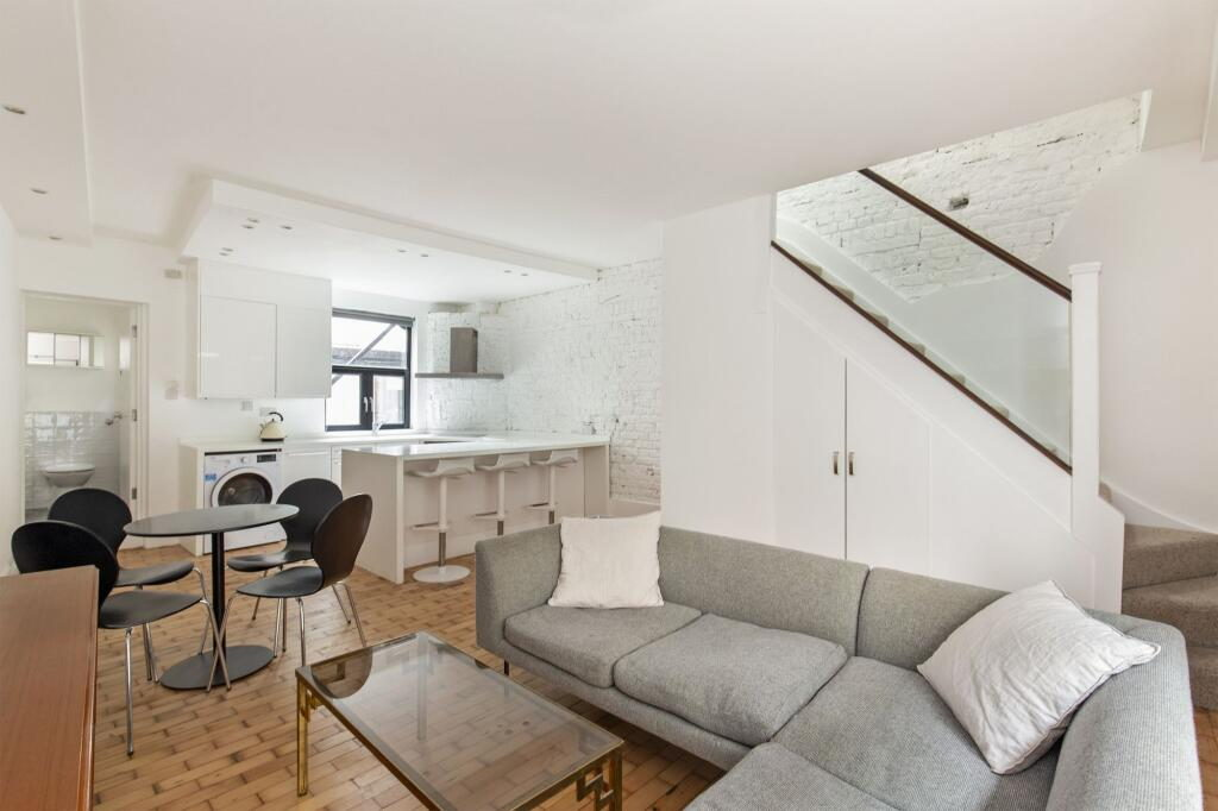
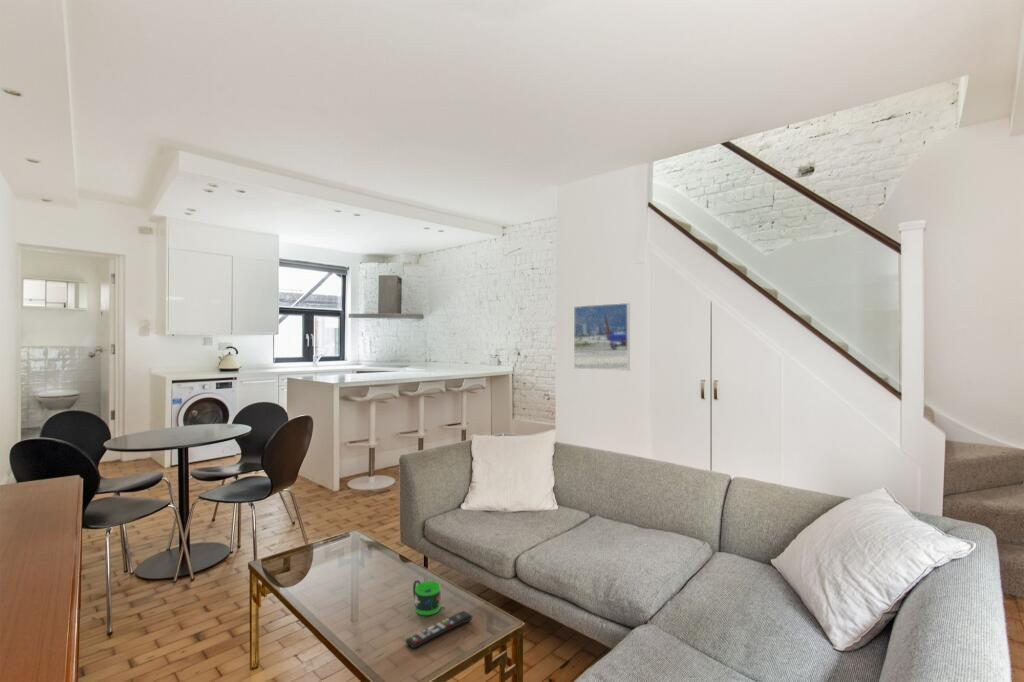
+ remote control [405,610,473,649]
+ mug [412,579,441,616]
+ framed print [573,302,631,372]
